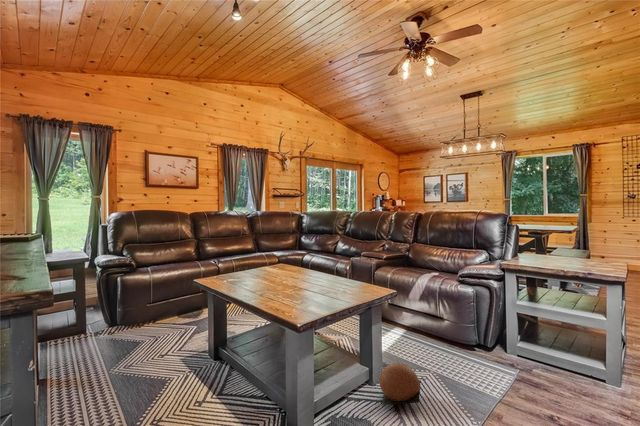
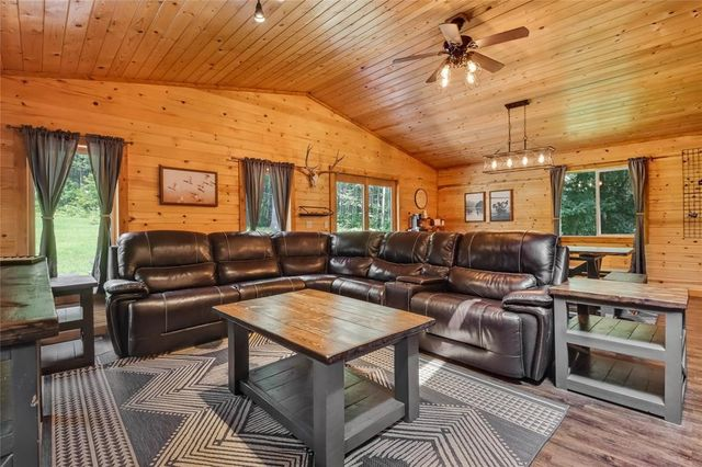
- ball [378,362,422,406]
